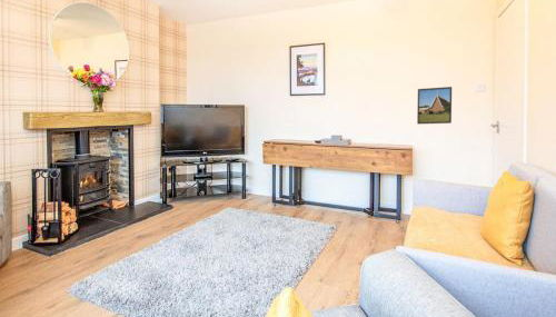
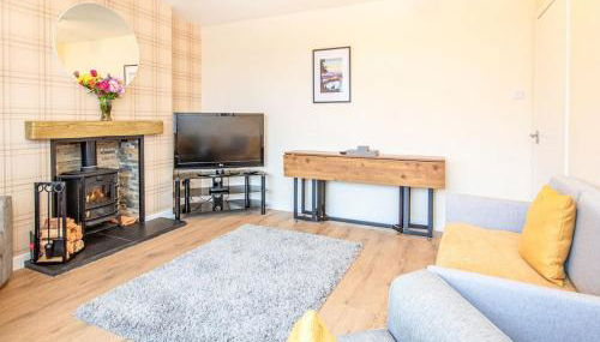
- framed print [416,86,453,125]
